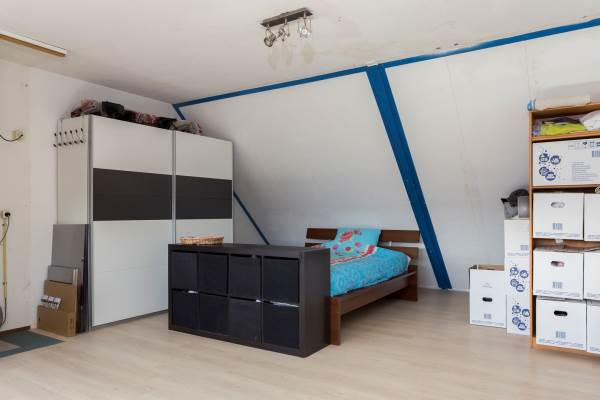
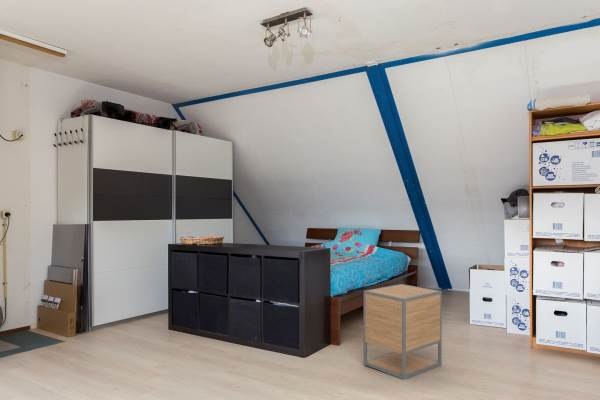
+ nightstand [363,283,443,381]
